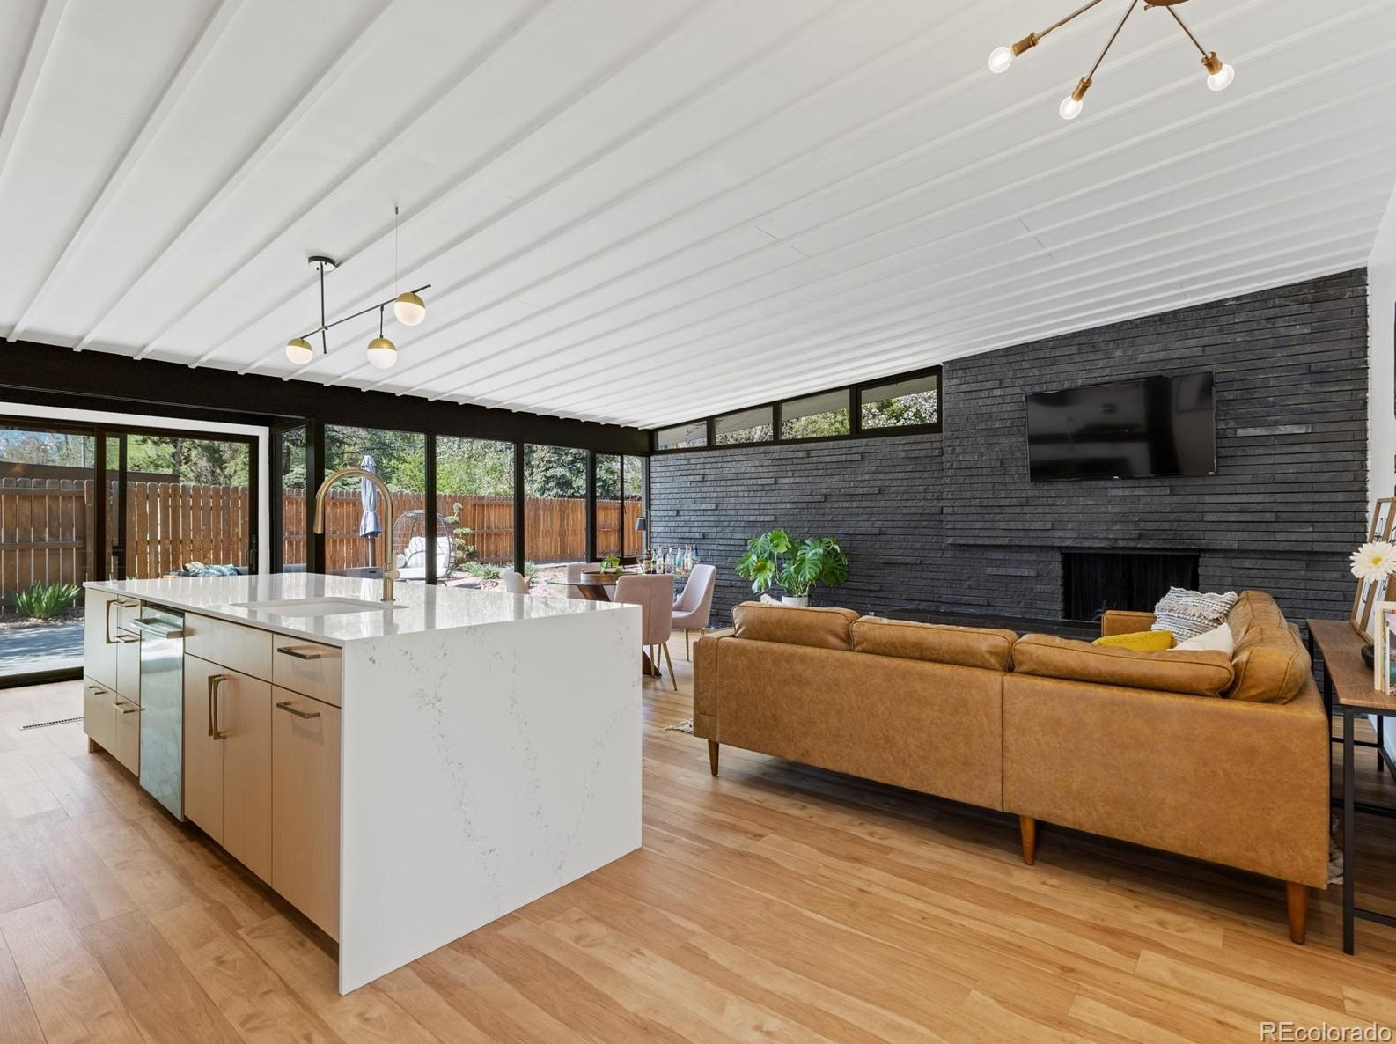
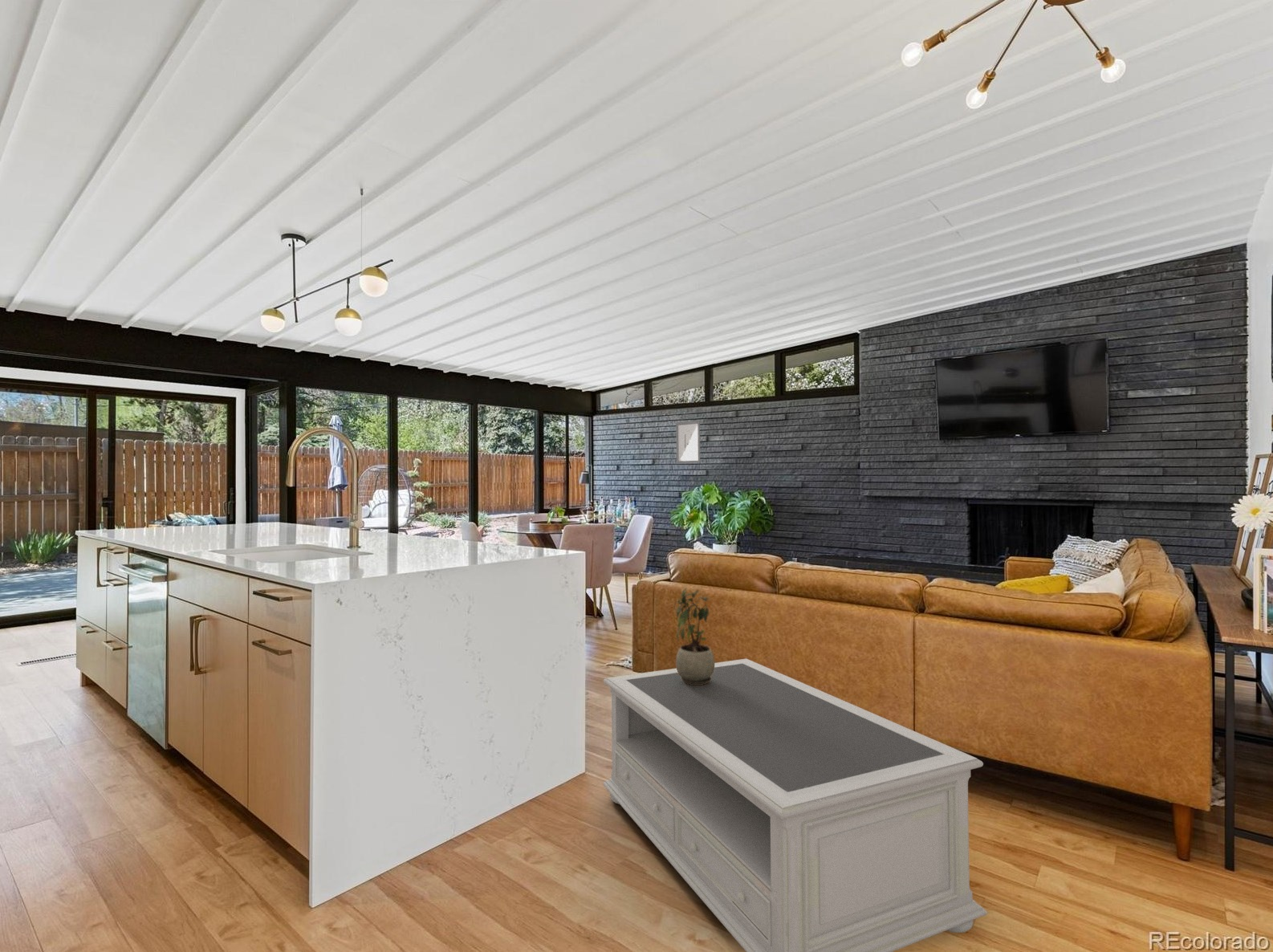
+ coffee table [602,658,988,952]
+ potted plant [673,587,715,685]
+ wall art [675,420,701,465]
